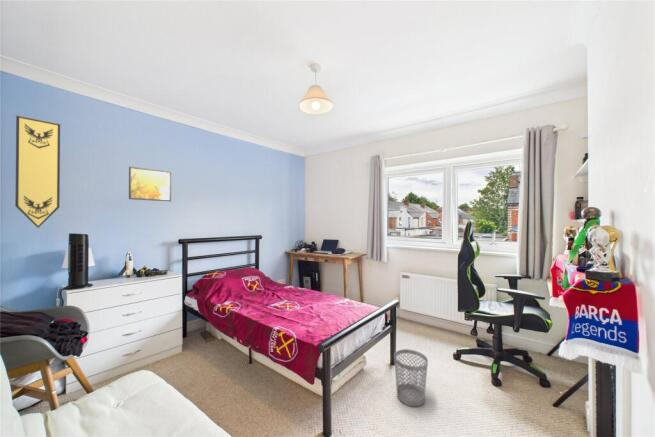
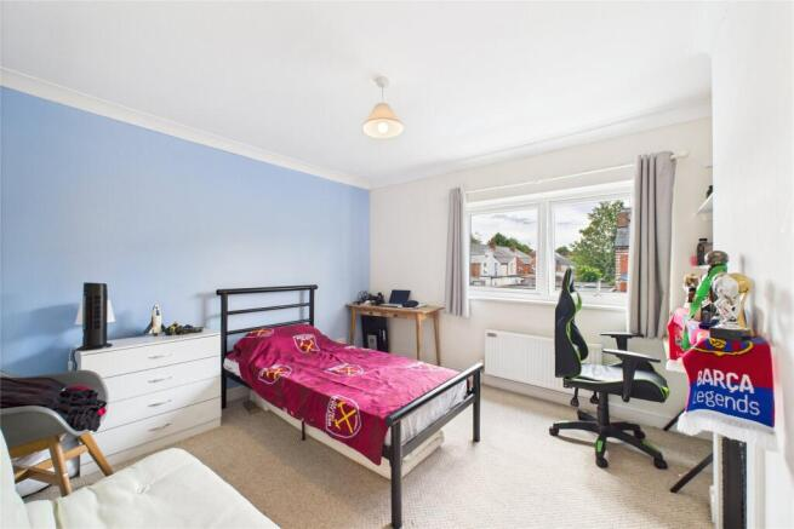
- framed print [128,166,172,202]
- pennant [13,113,63,229]
- wastebasket [393,348,429,408]
